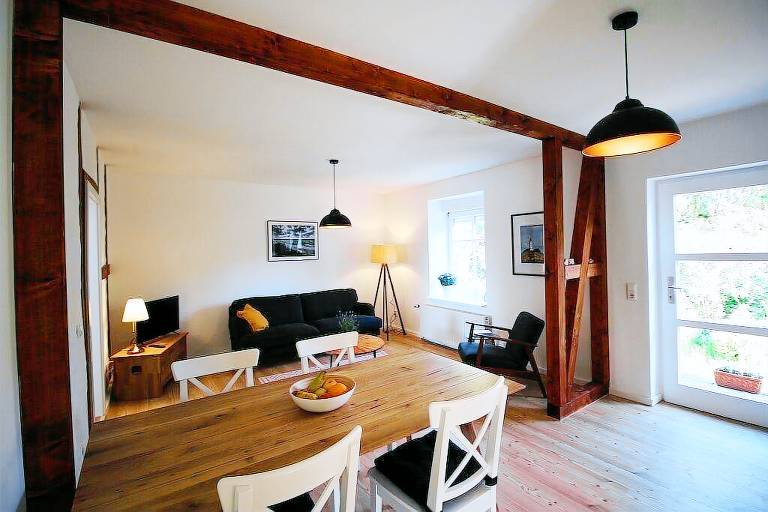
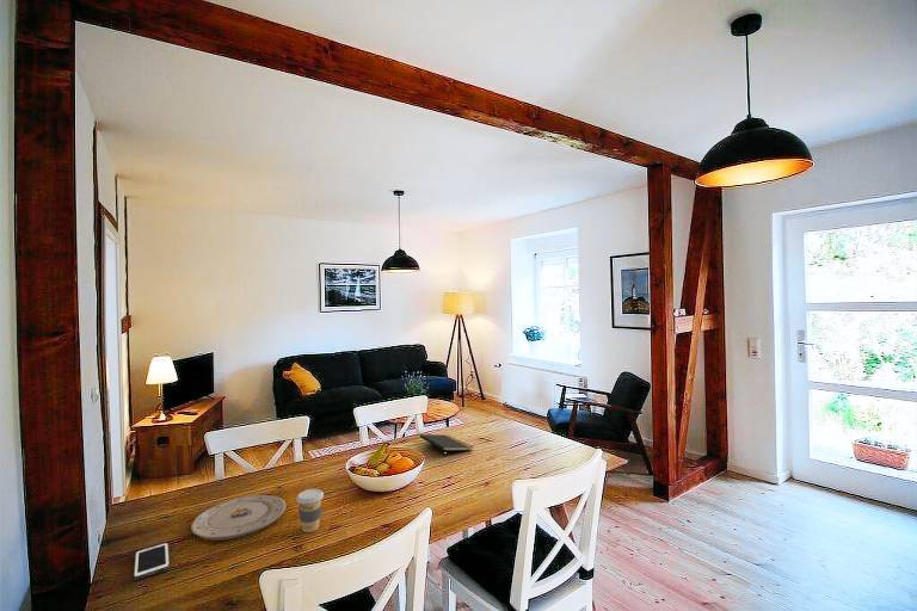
+ cell phone [133,542,171,581]
+ plate [190,494,287,542]
+ coffee cup [295,488,325,533]
+ notepad [419,433,474,458]
